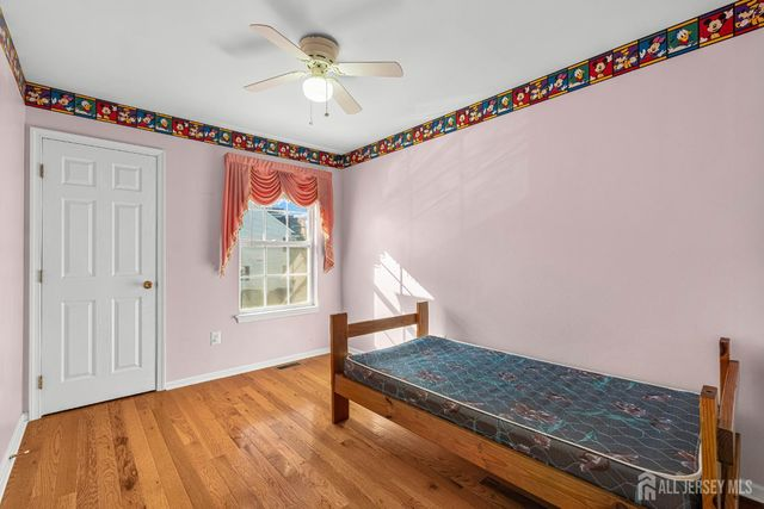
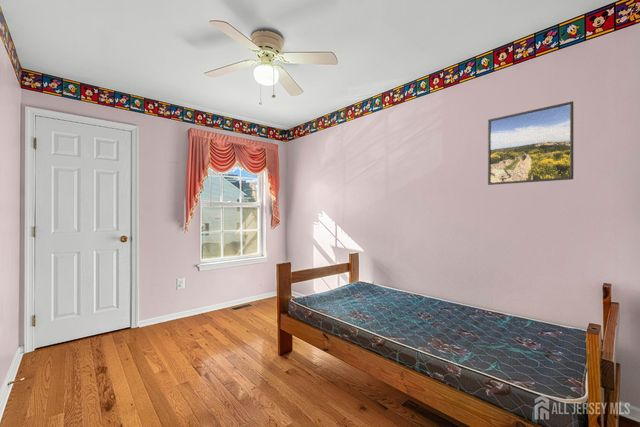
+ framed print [487,101,574,186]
